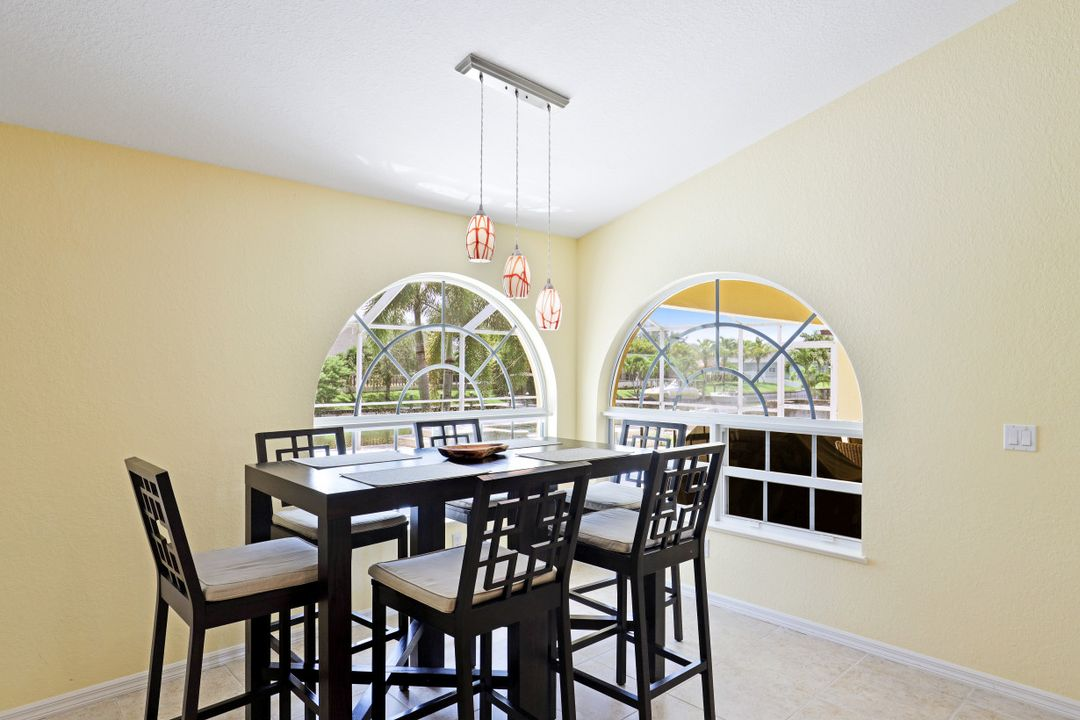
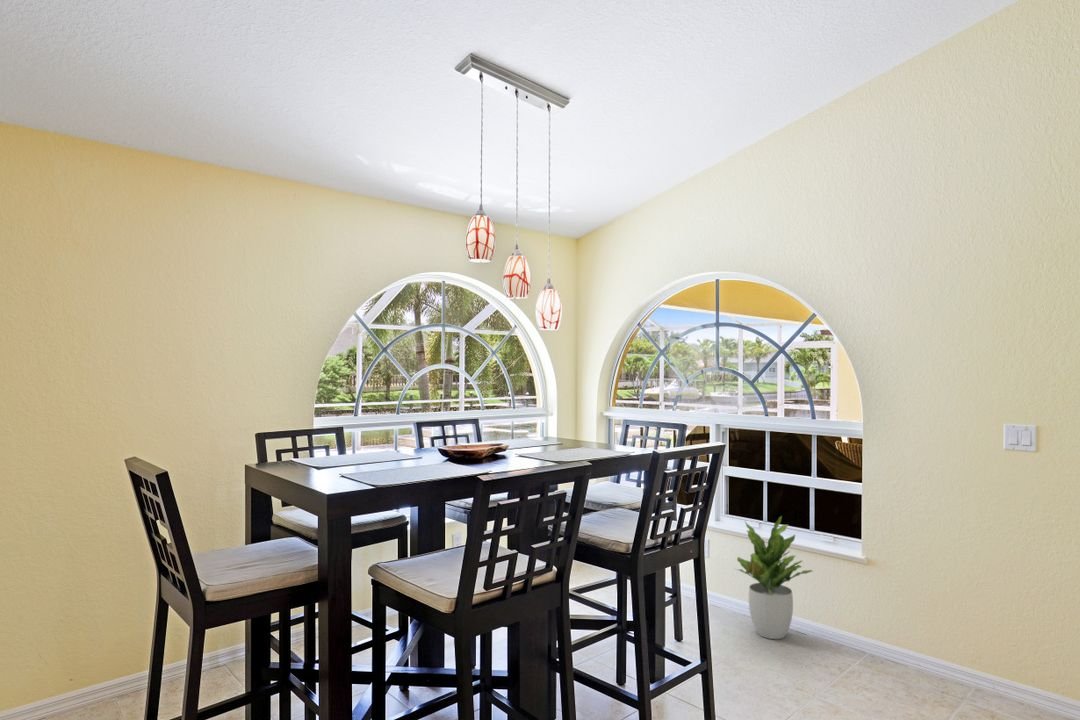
+ potted plant [735,515,814,640]
